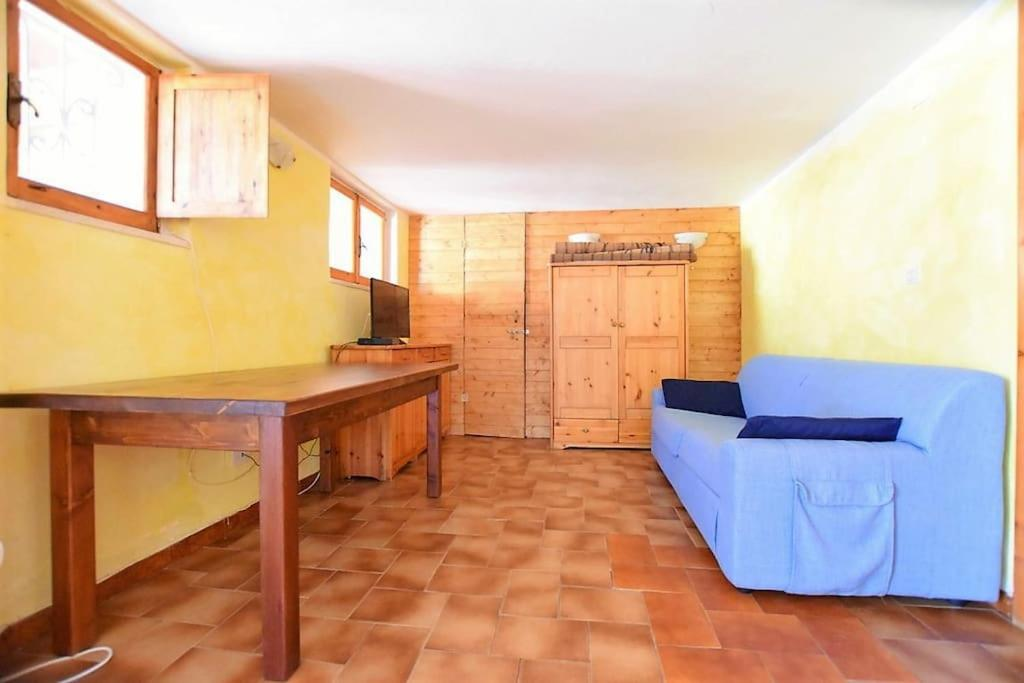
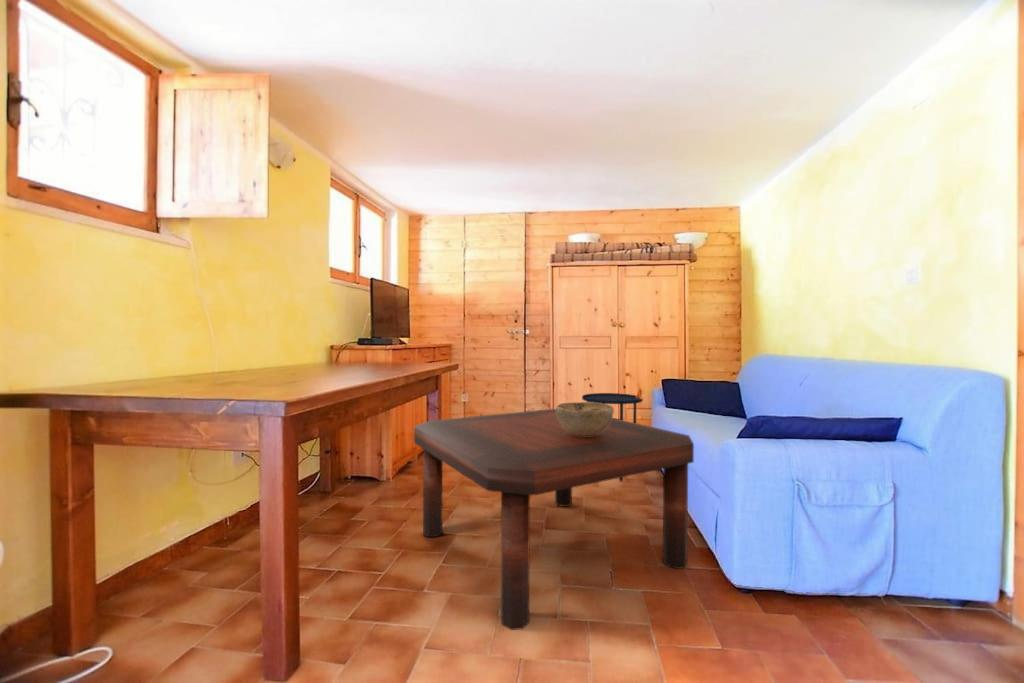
+ decorative bowl [555,401,615,436]
+ coffee table [413,408,695,631]
+ side table [581,392,644,482]
